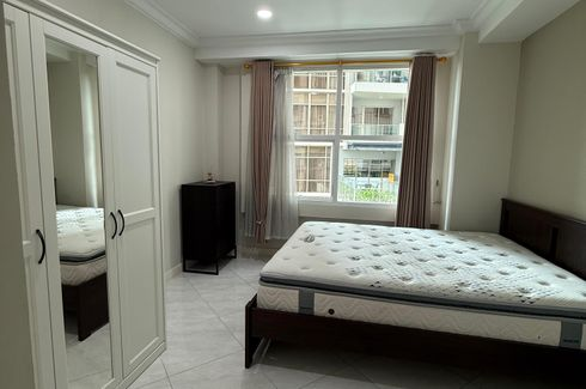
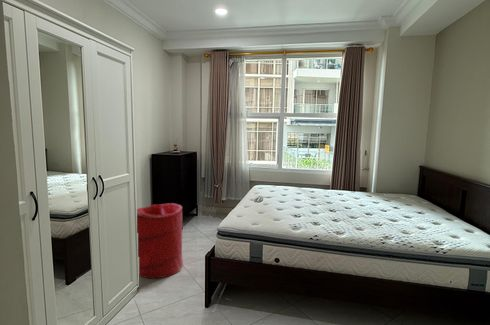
+ laundry hamper [136,202,184,280]
